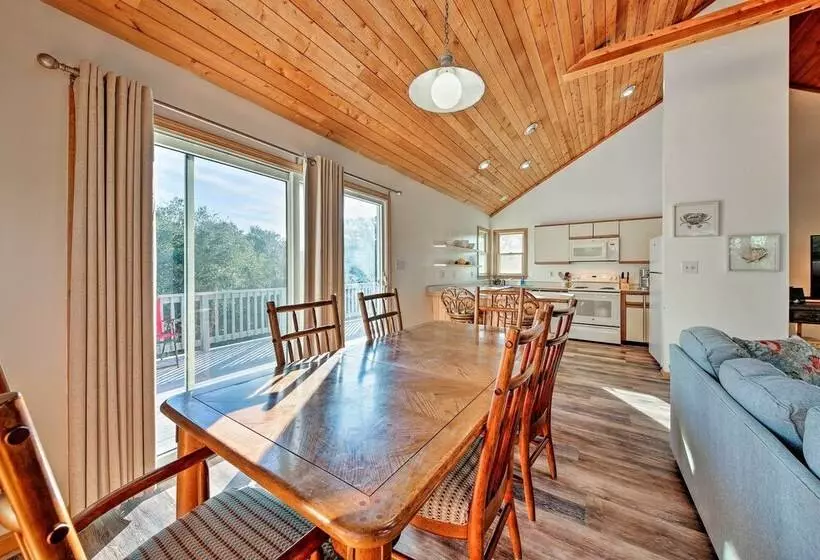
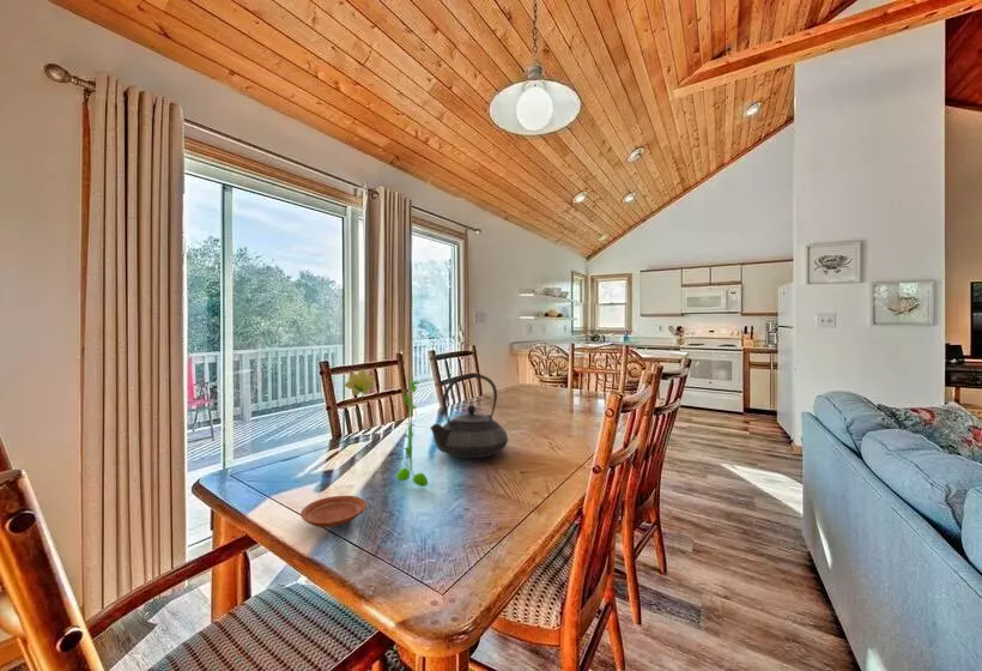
+ plate [299,495,368,528]
+ teapot [429,373,509,459]
+ plant [395,375,429,488]
+ flower [344,368,376,410]
